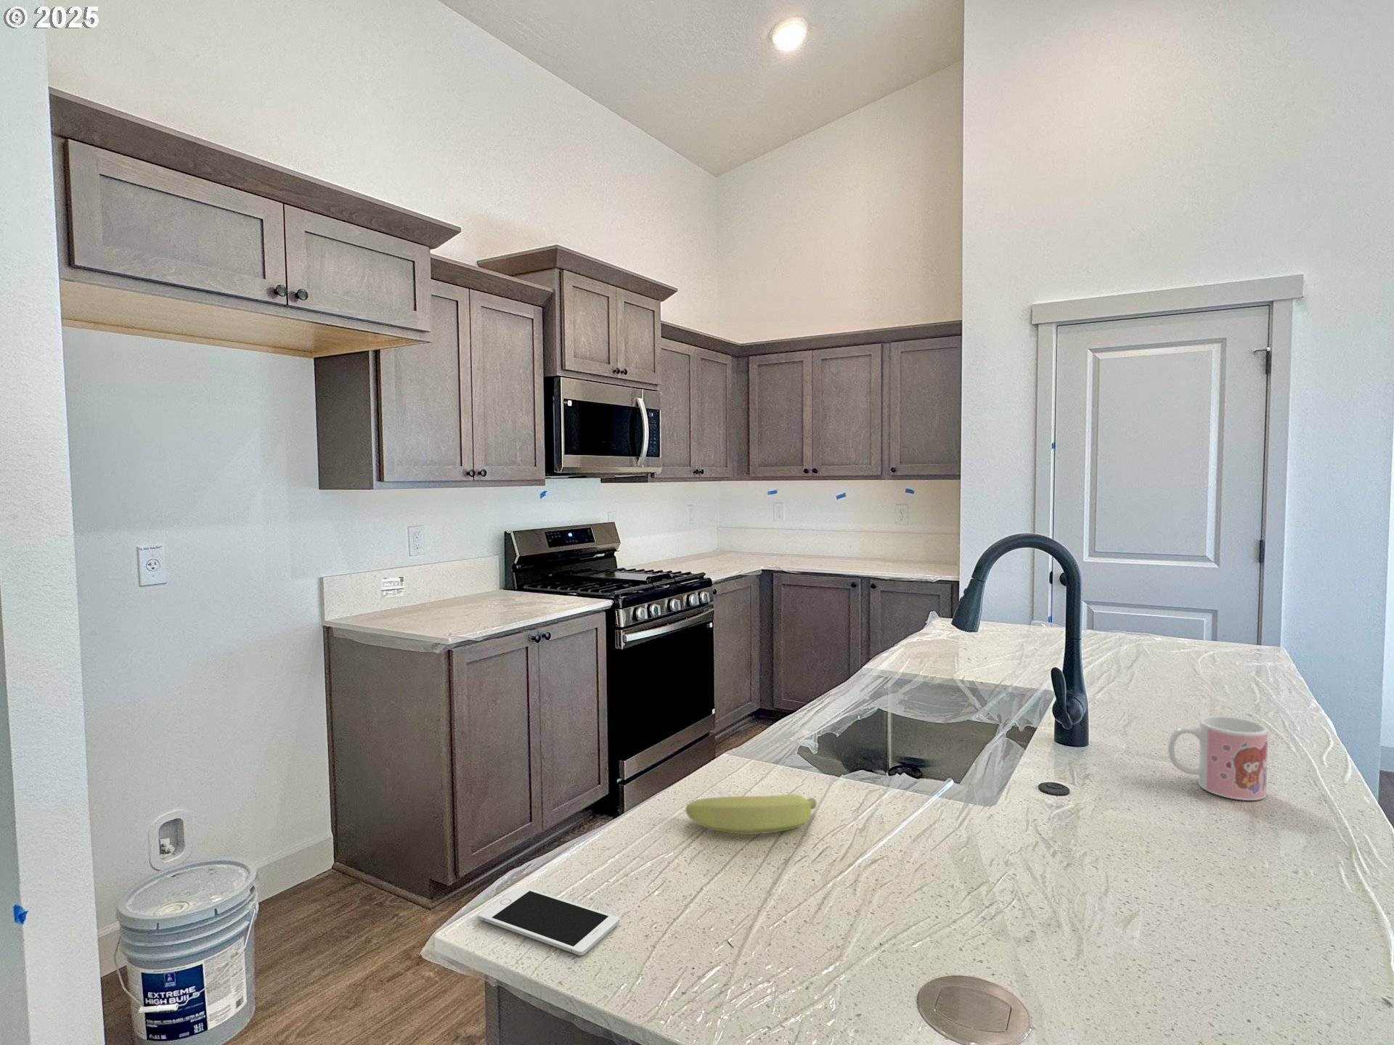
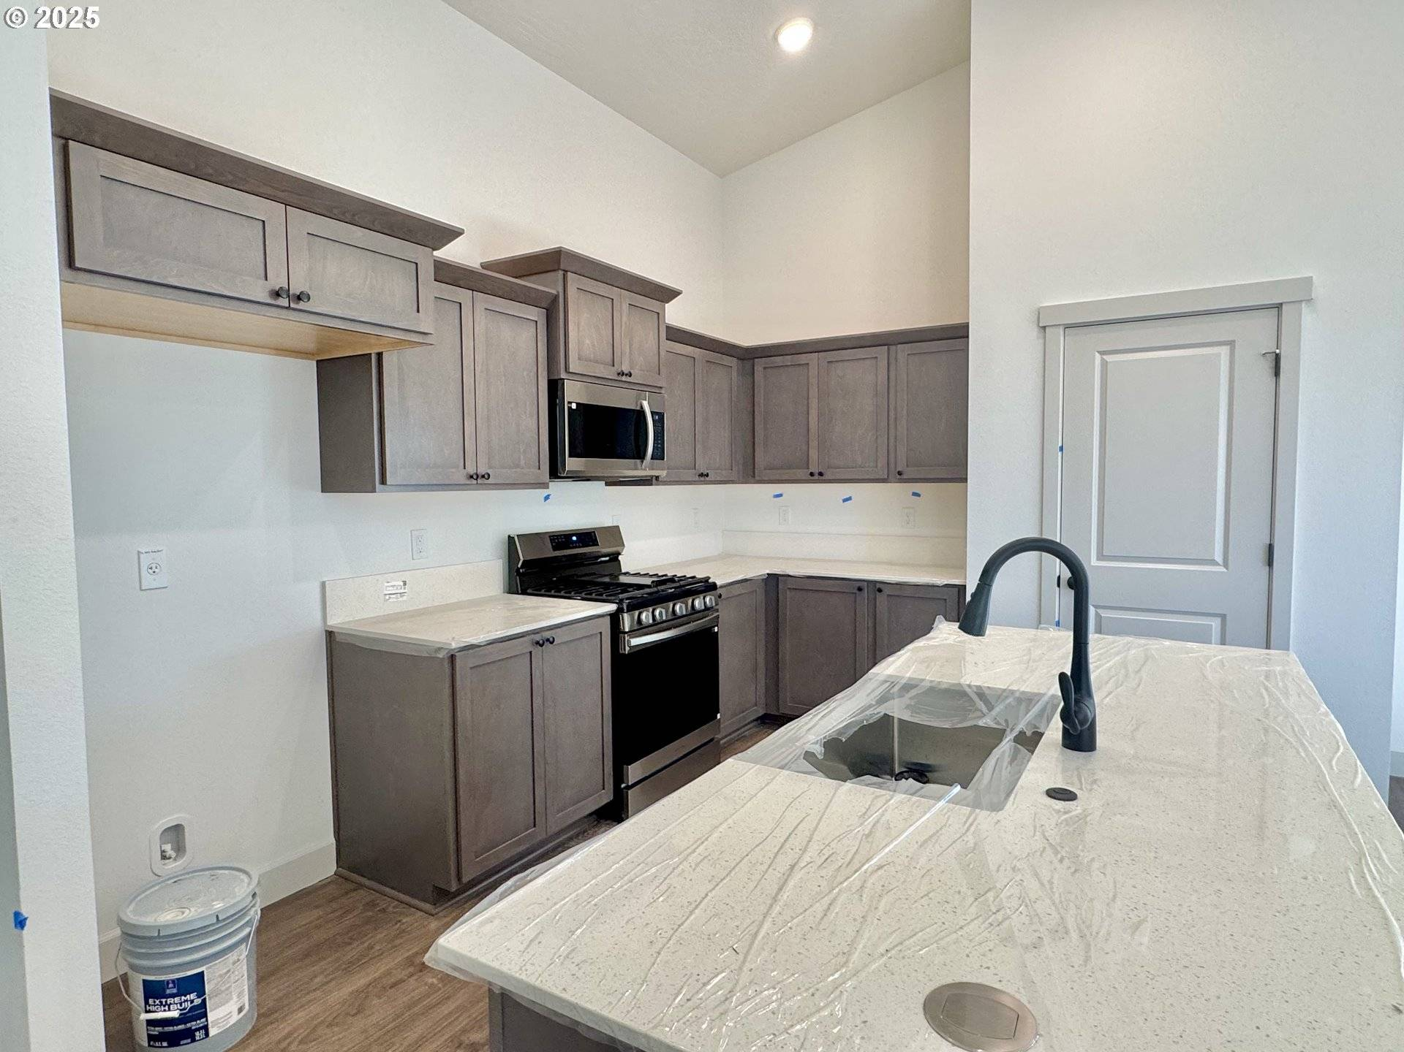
- banana [685,794,818,835]
- mug [1168,716,1269,801]
- cell phone [477,886,620,956]
